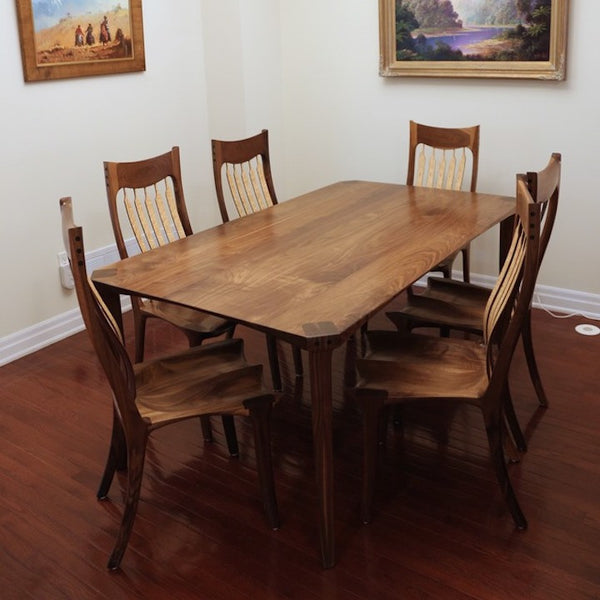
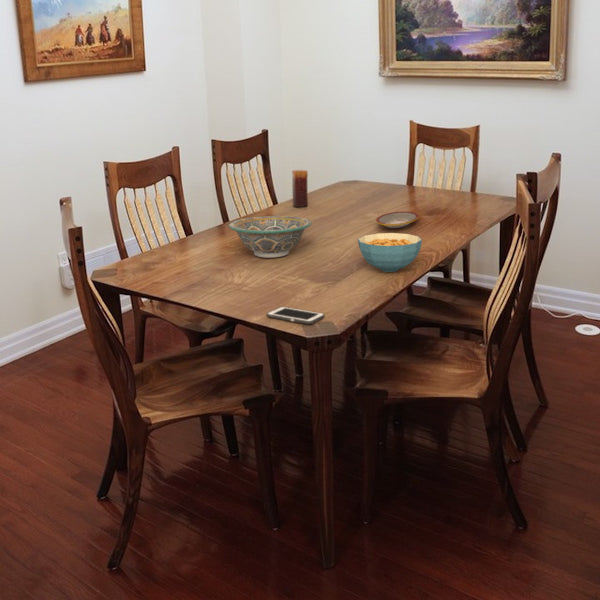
+ plate [375,211,419,229]
+ candle [291,169,309,208]
+ bowl [228,215,312,259]
+ cell phone [266,306,326,325]
+ cereal bowl [357,232,423,273]
